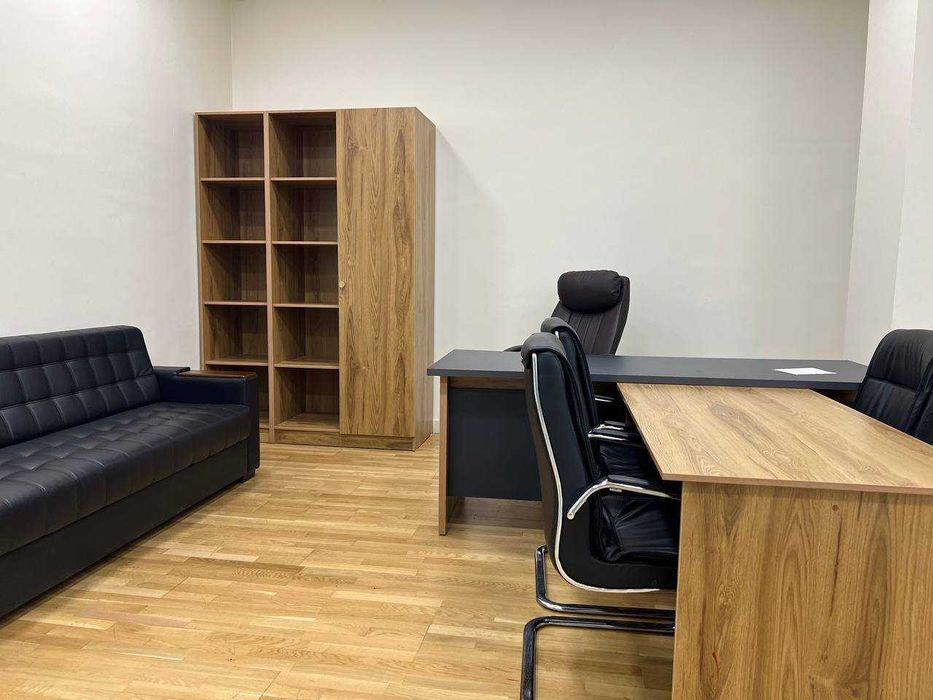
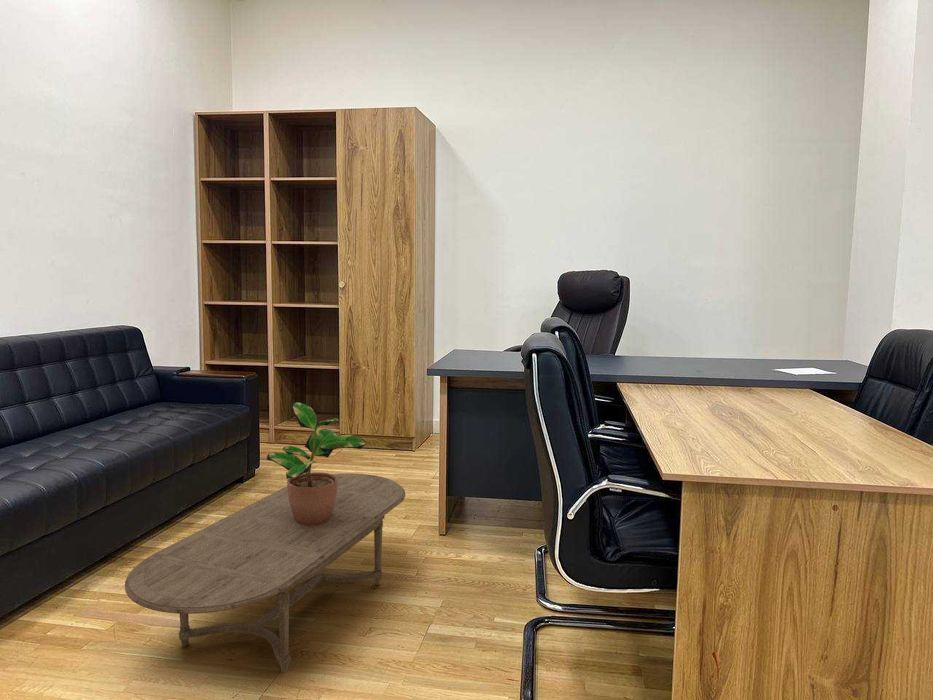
+ coffee table [124,472,406,673]
+ potted plant [266,401,368,525]
